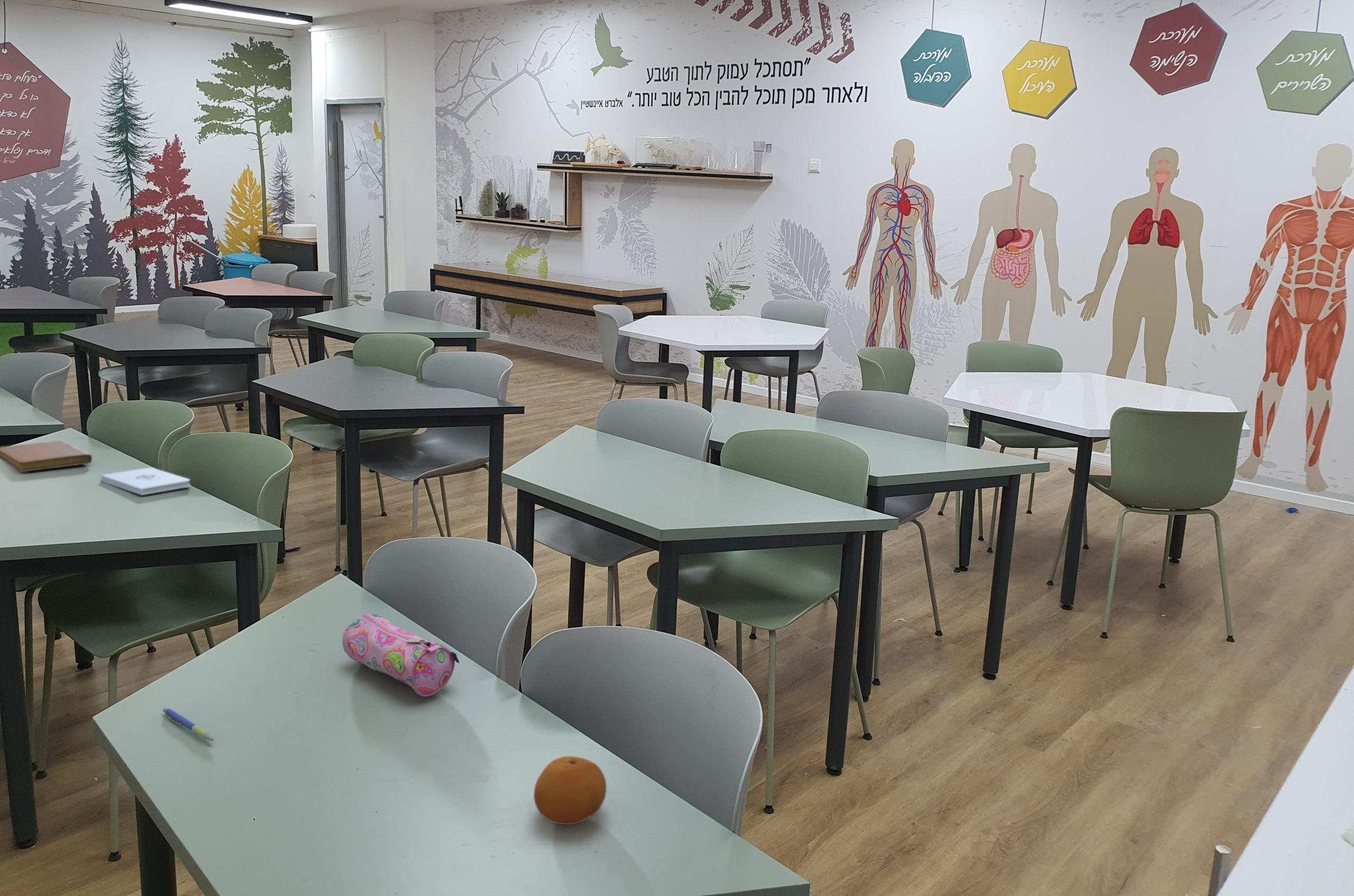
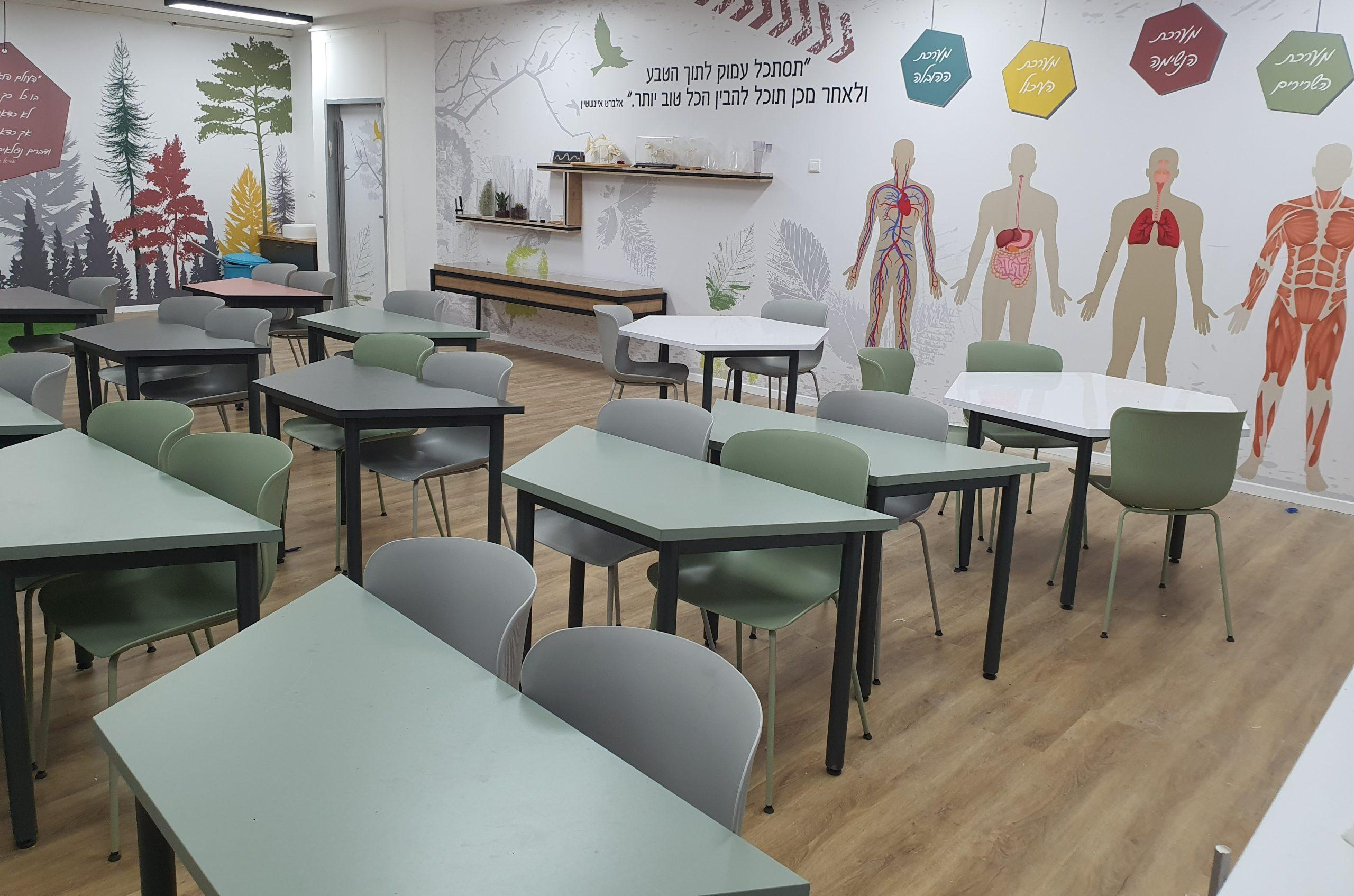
- notebook [0,440,93,472]
- notepad [100,467,191,496]
- fruit [533,755,607,825]
- pencil case [342,613,460,697]
- pen [162,707,214,742]
